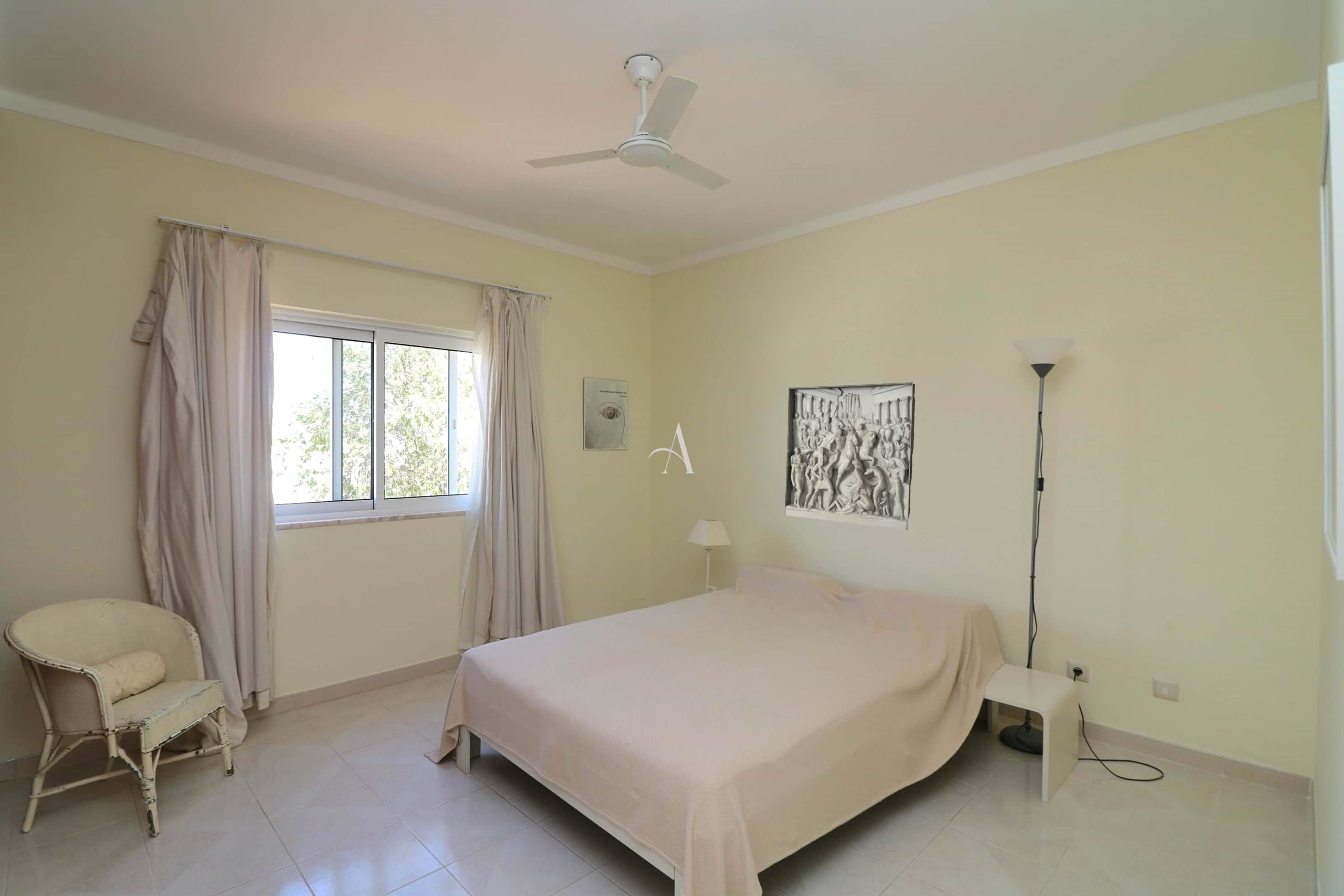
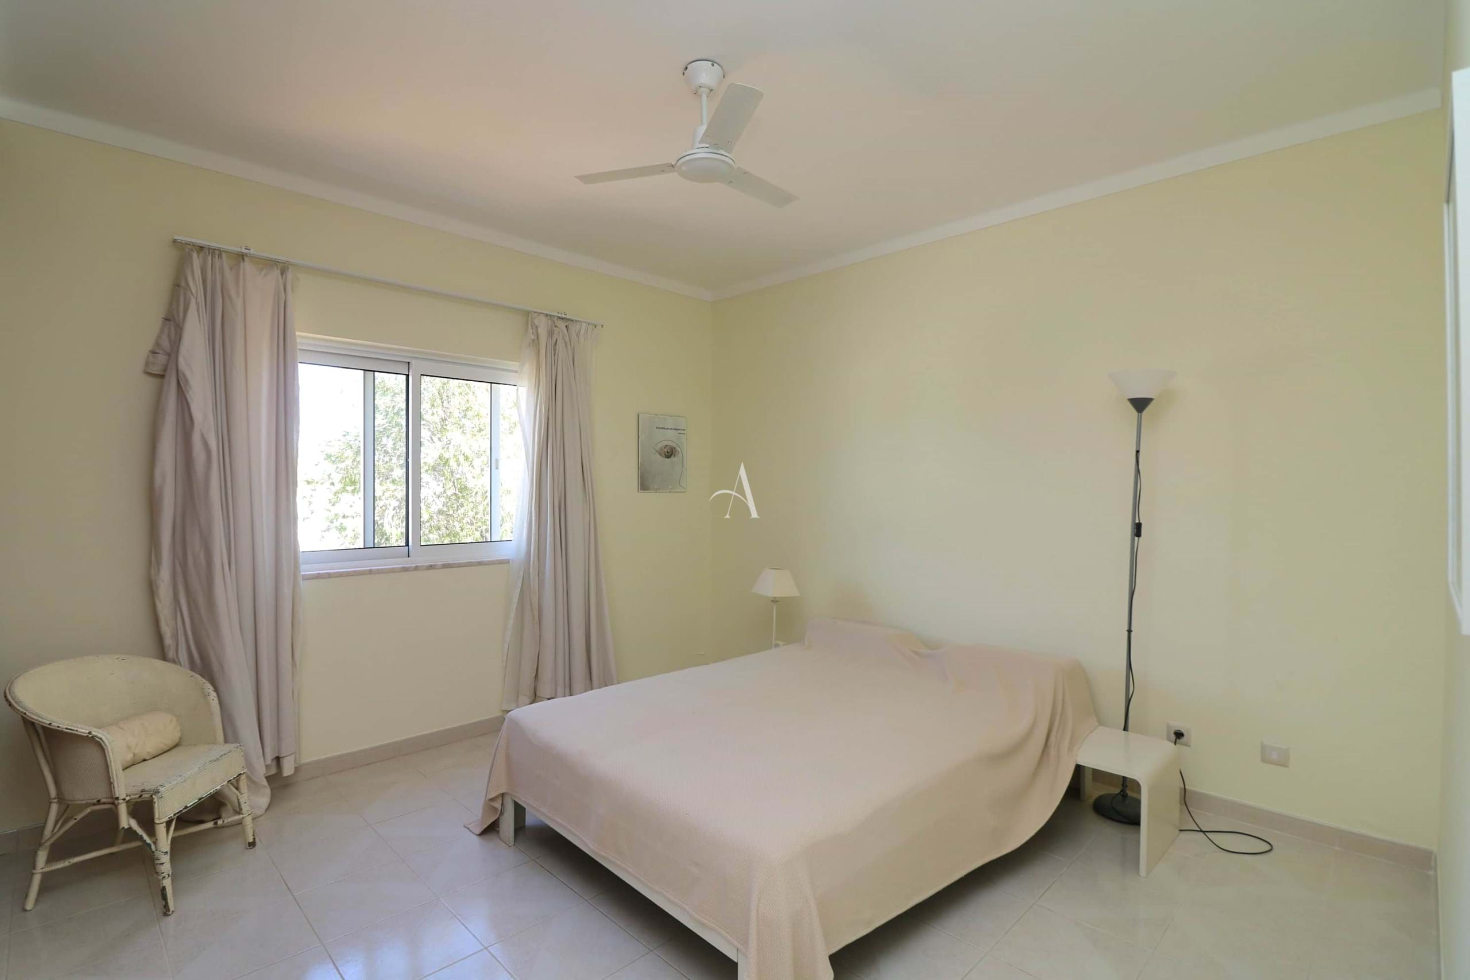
- wall panel [784,382,916,531]
